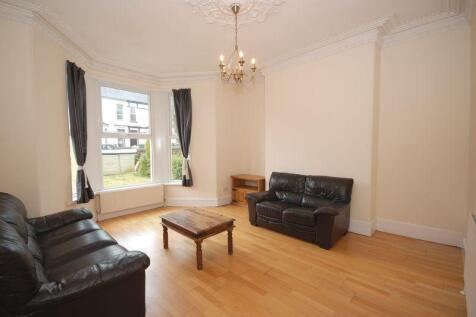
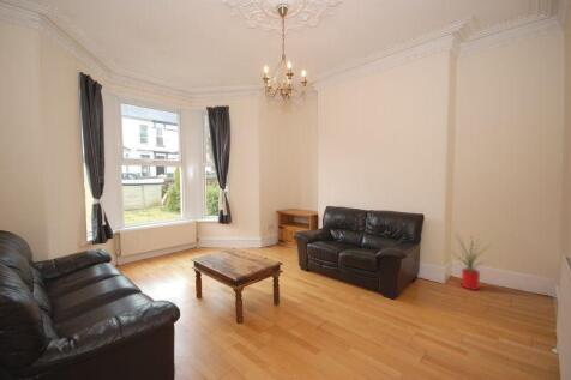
+ house plant [446,233,498,291]
